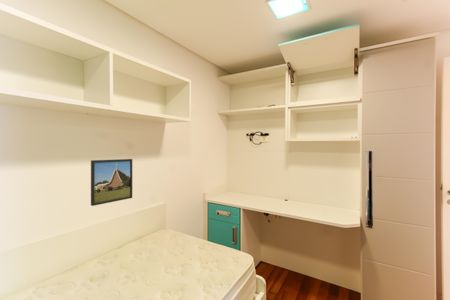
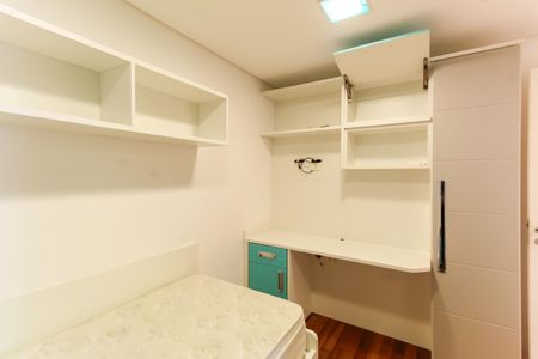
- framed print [90,158,133,207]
